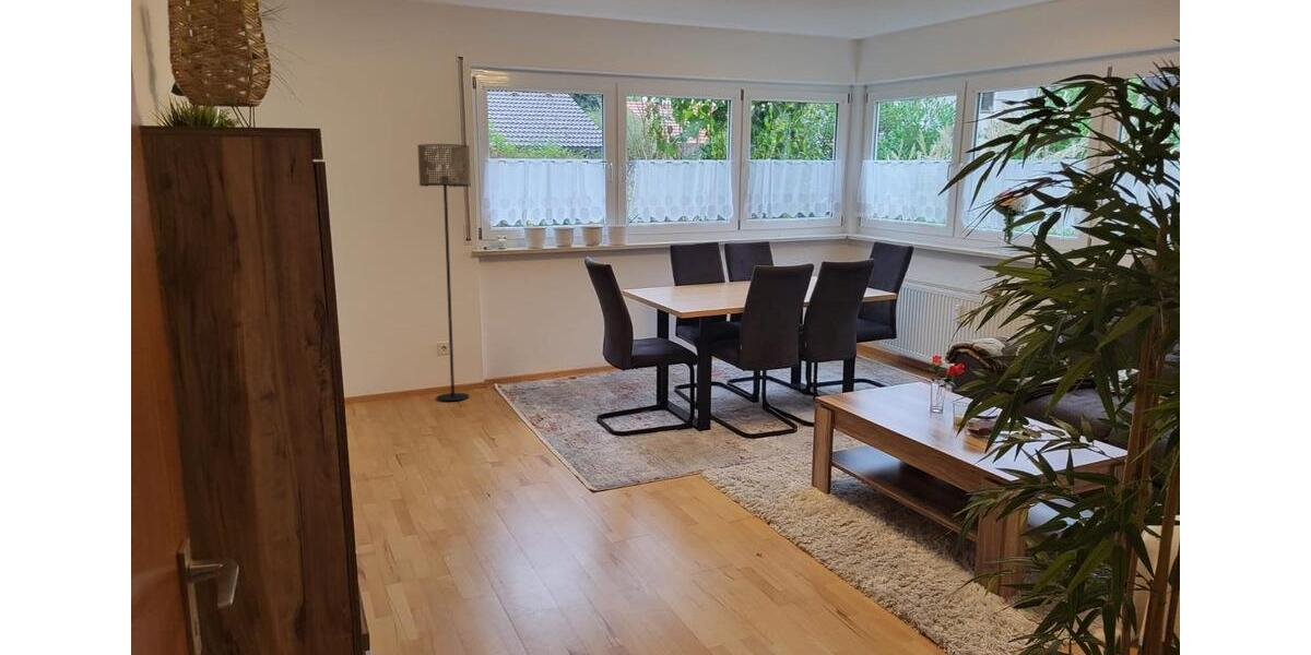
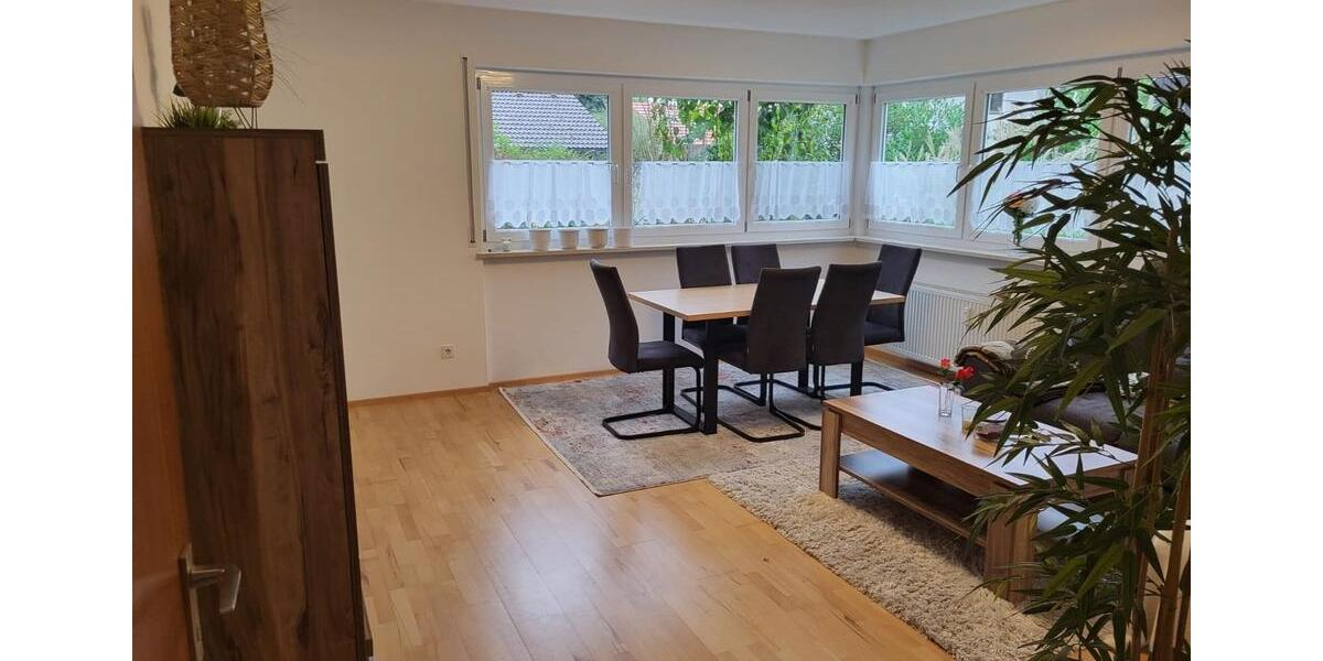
- floor lamp [416,143,472,402]
